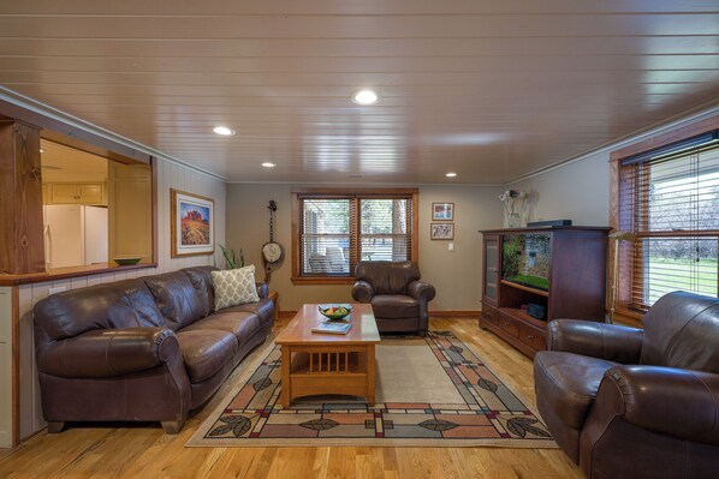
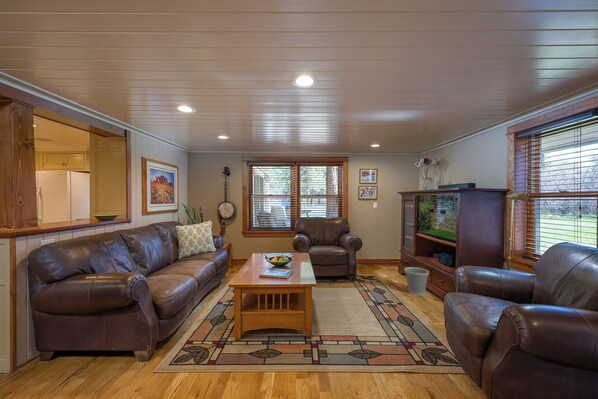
+ wastebasket [403,266,430,296]
